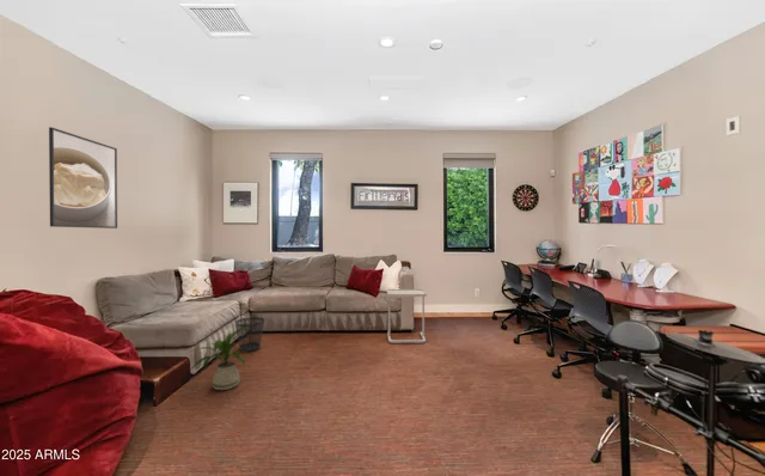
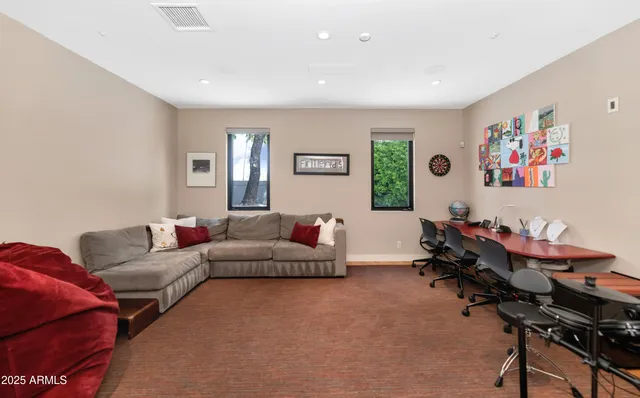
- side table [380,288,428,344]
- house plant [190,327,255,391]
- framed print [48,126,118,230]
- wastebasket [234,316,265,353]
